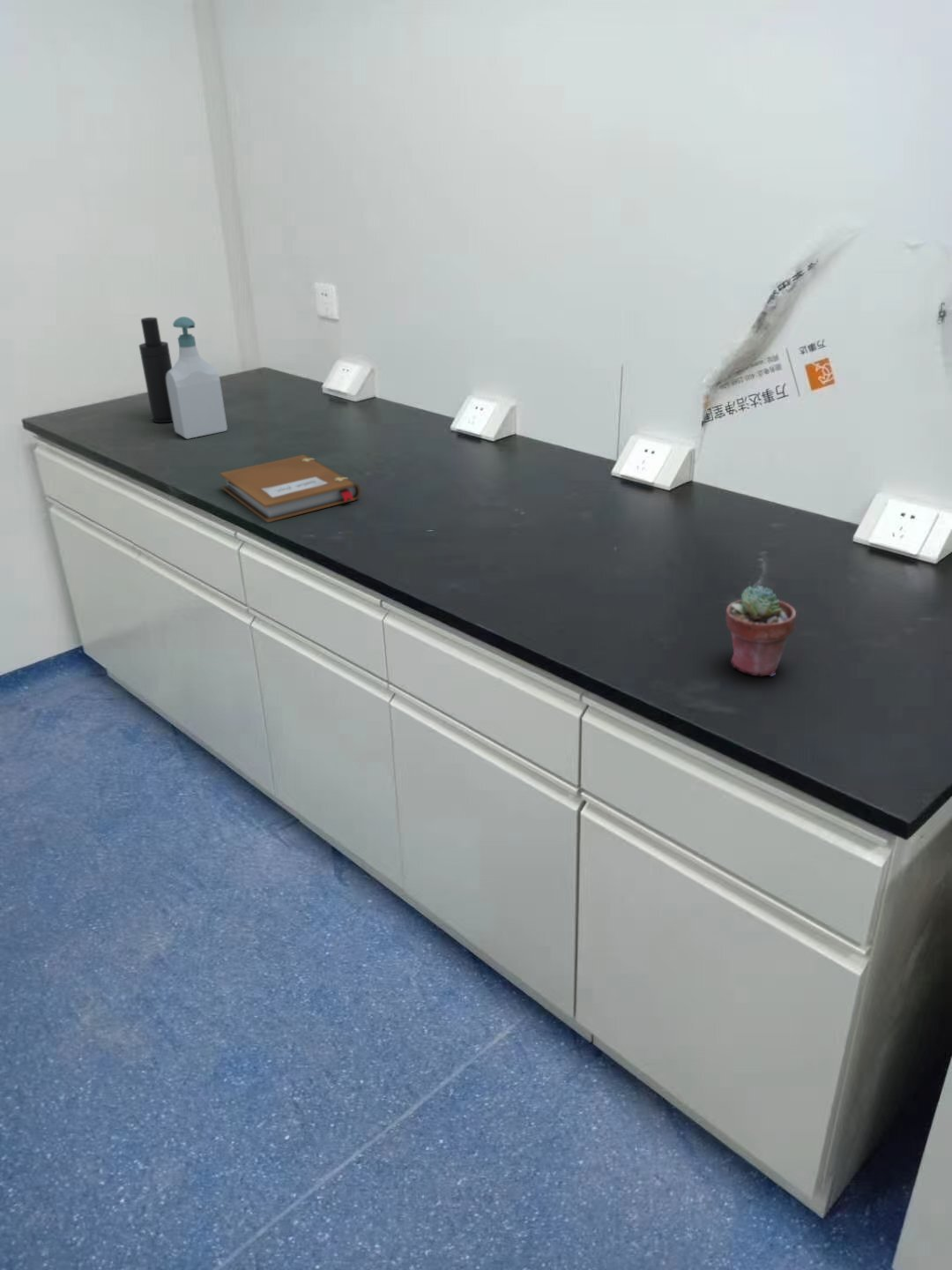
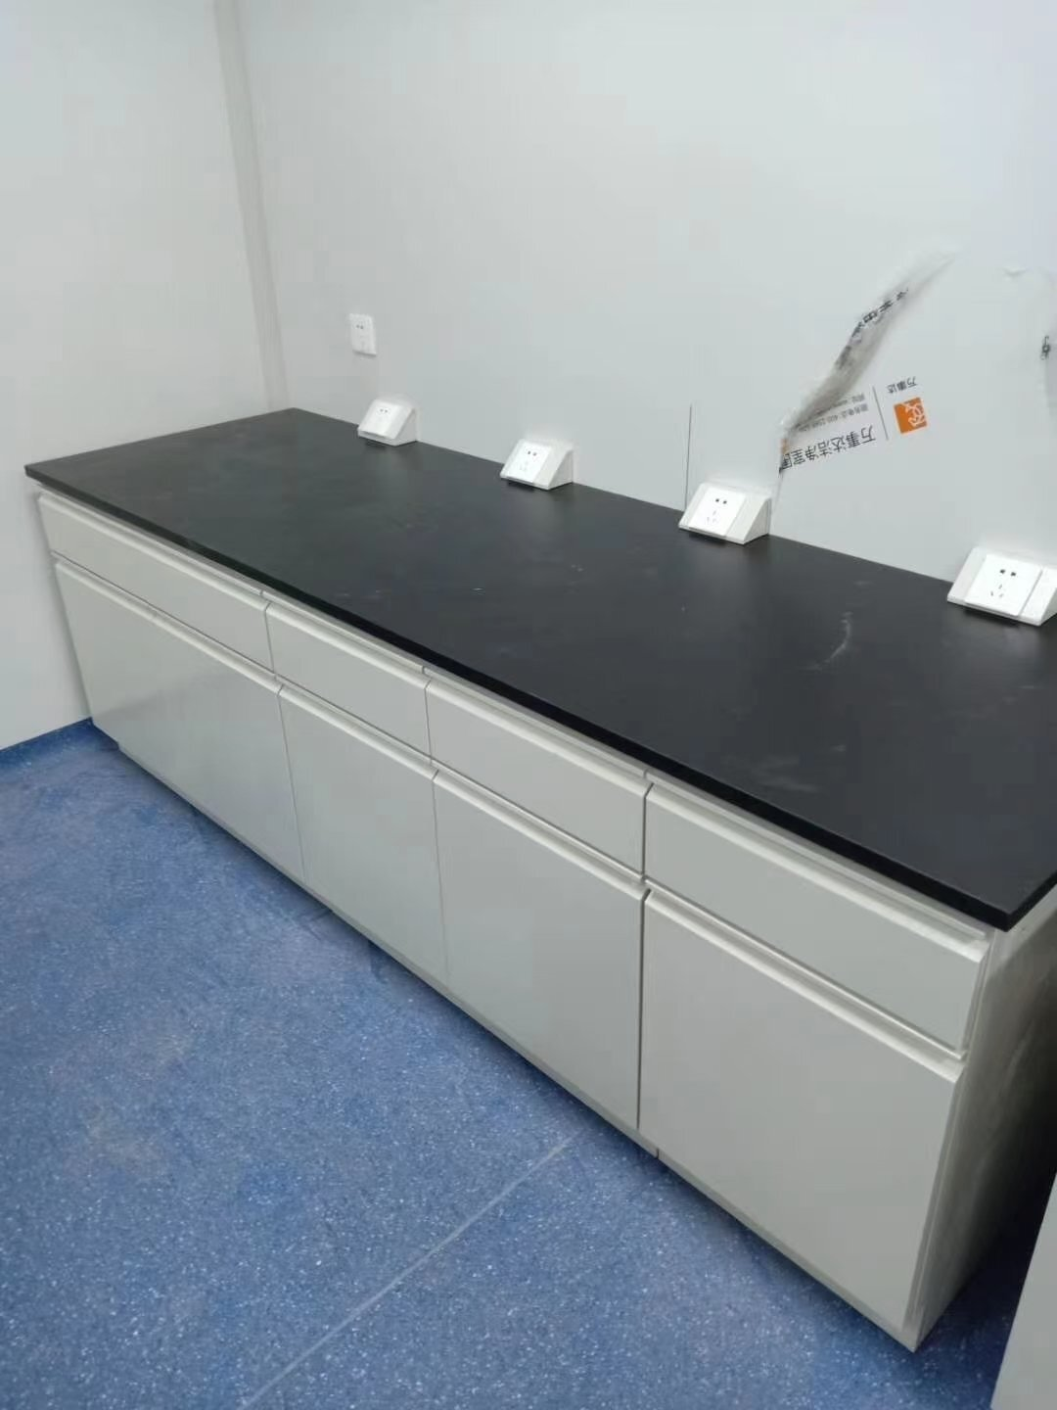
- soap bottle [166,316,228,440]
- potted succulent [725,585,797,677]
- atomizer [138,317,173,423]
- notebook [219,454,361,523]
